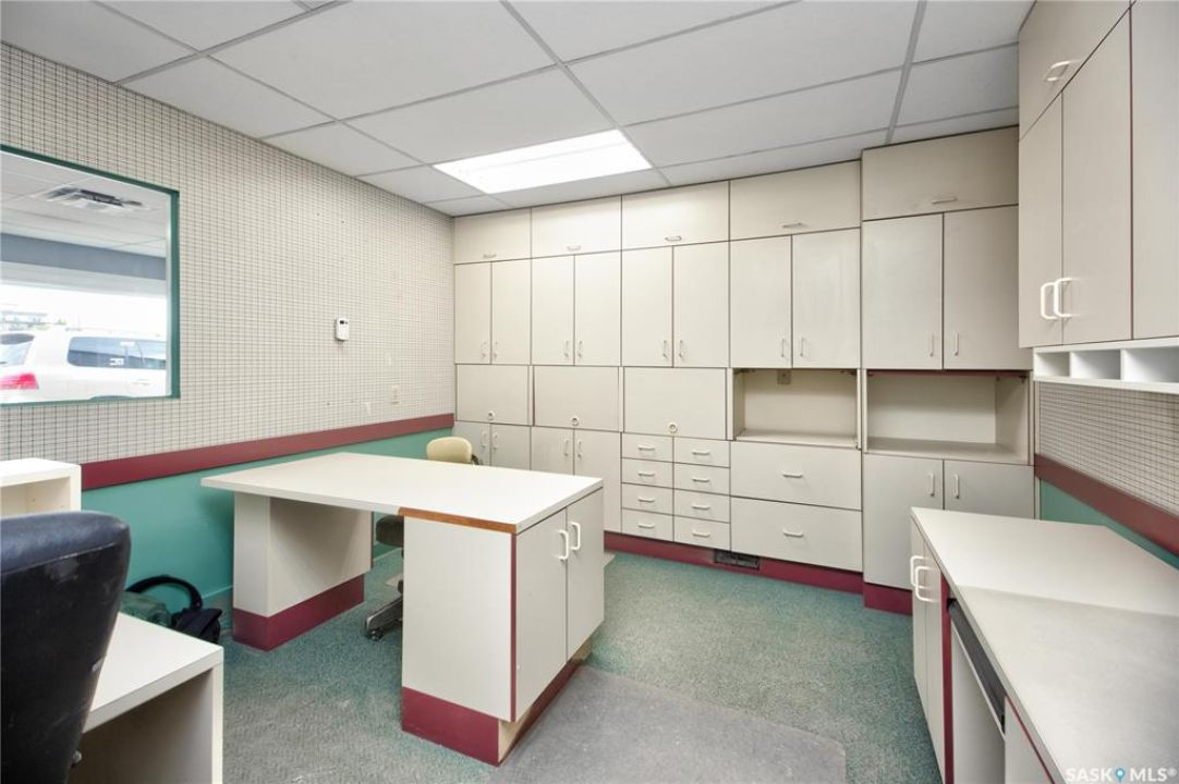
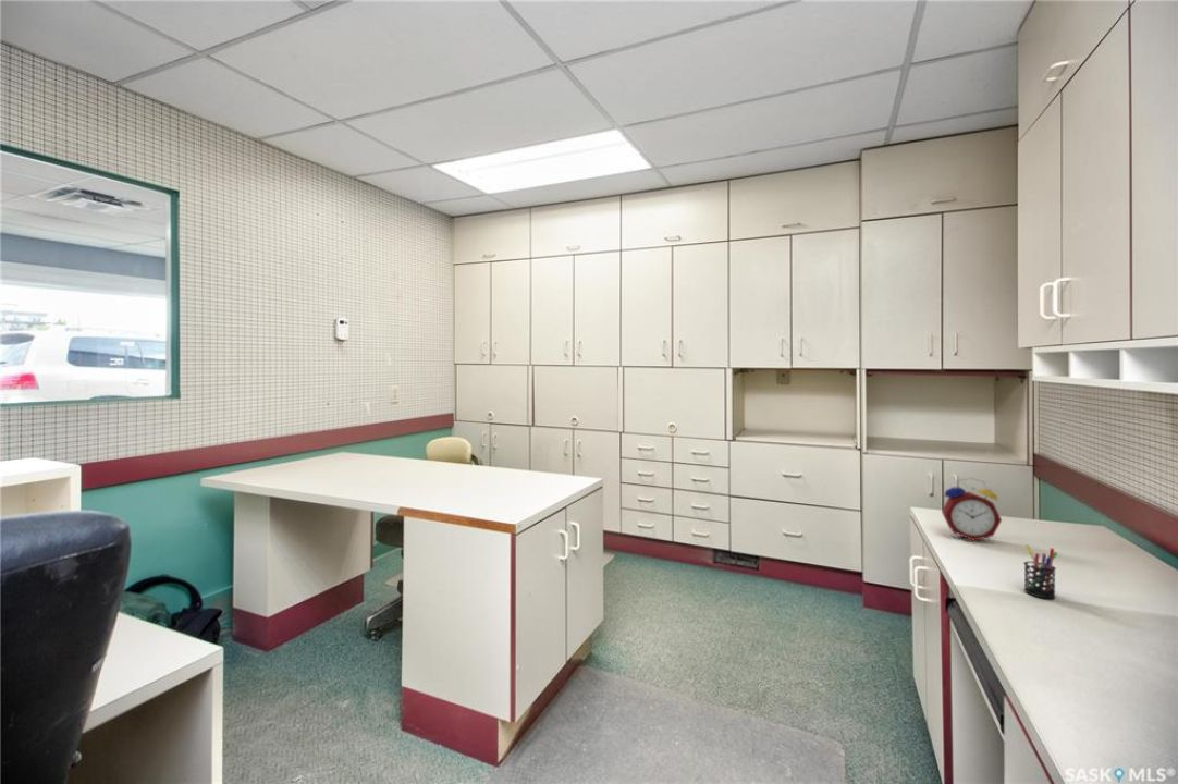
+ alarm clock [941,476,1003,542]
+ pen holder [1022,543,1059,599]
